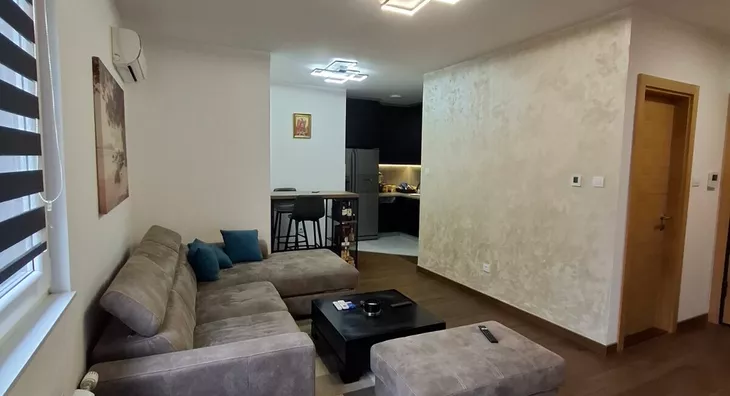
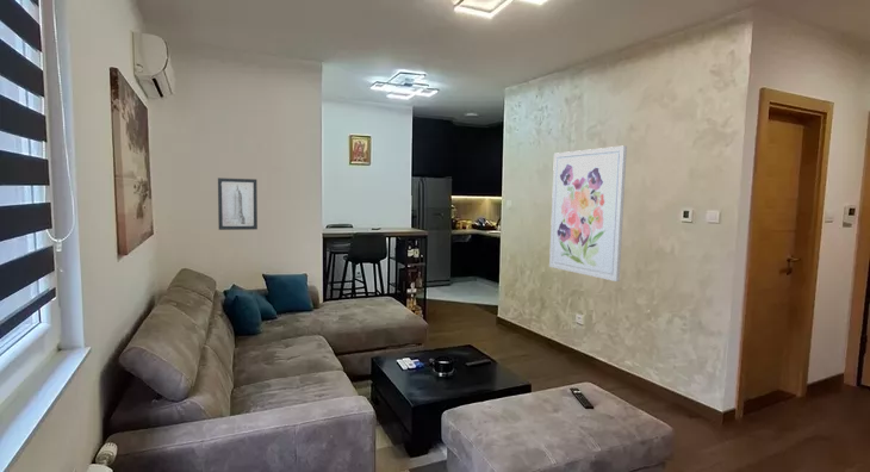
+ wall art [548,144,628,282]
+ wall art [217,176,259,231]
